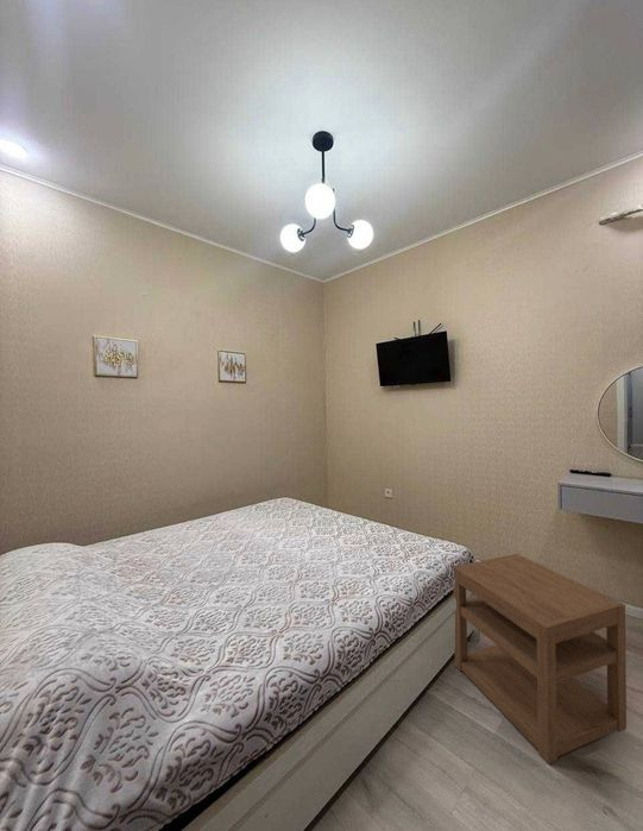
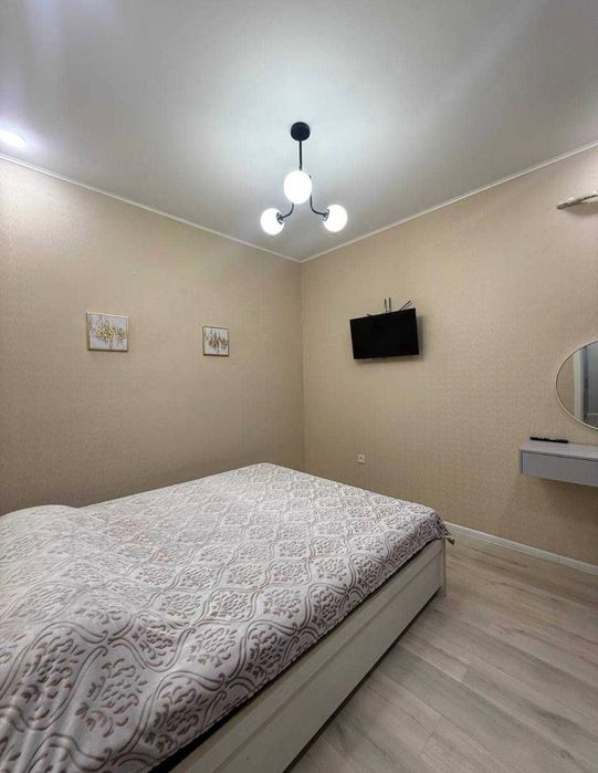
- nightstand [453,553,628,766]
